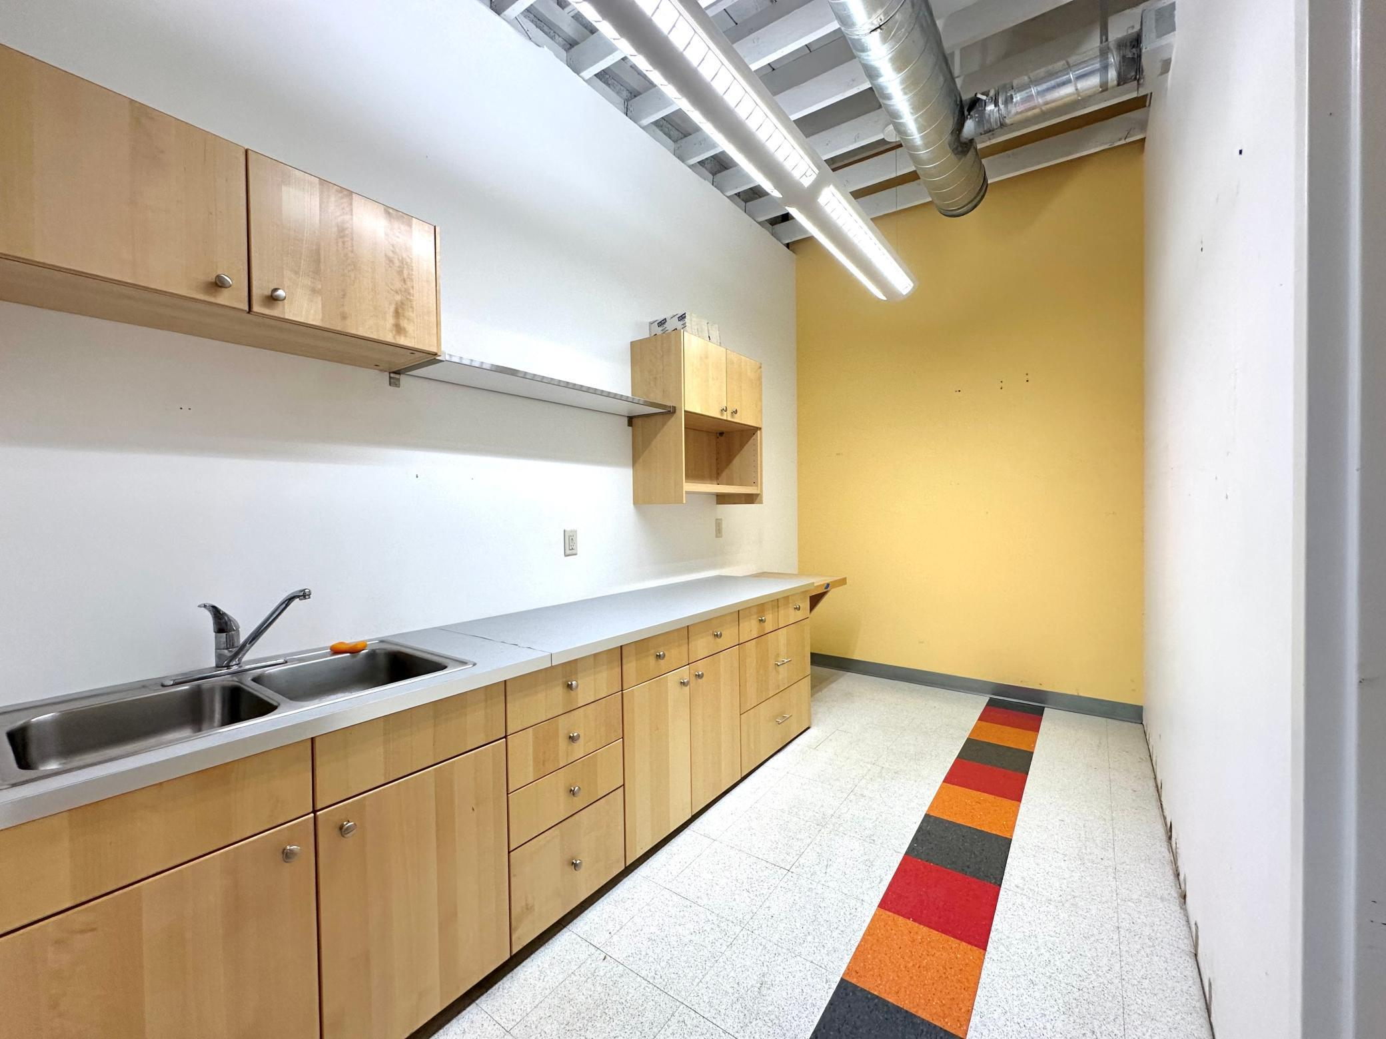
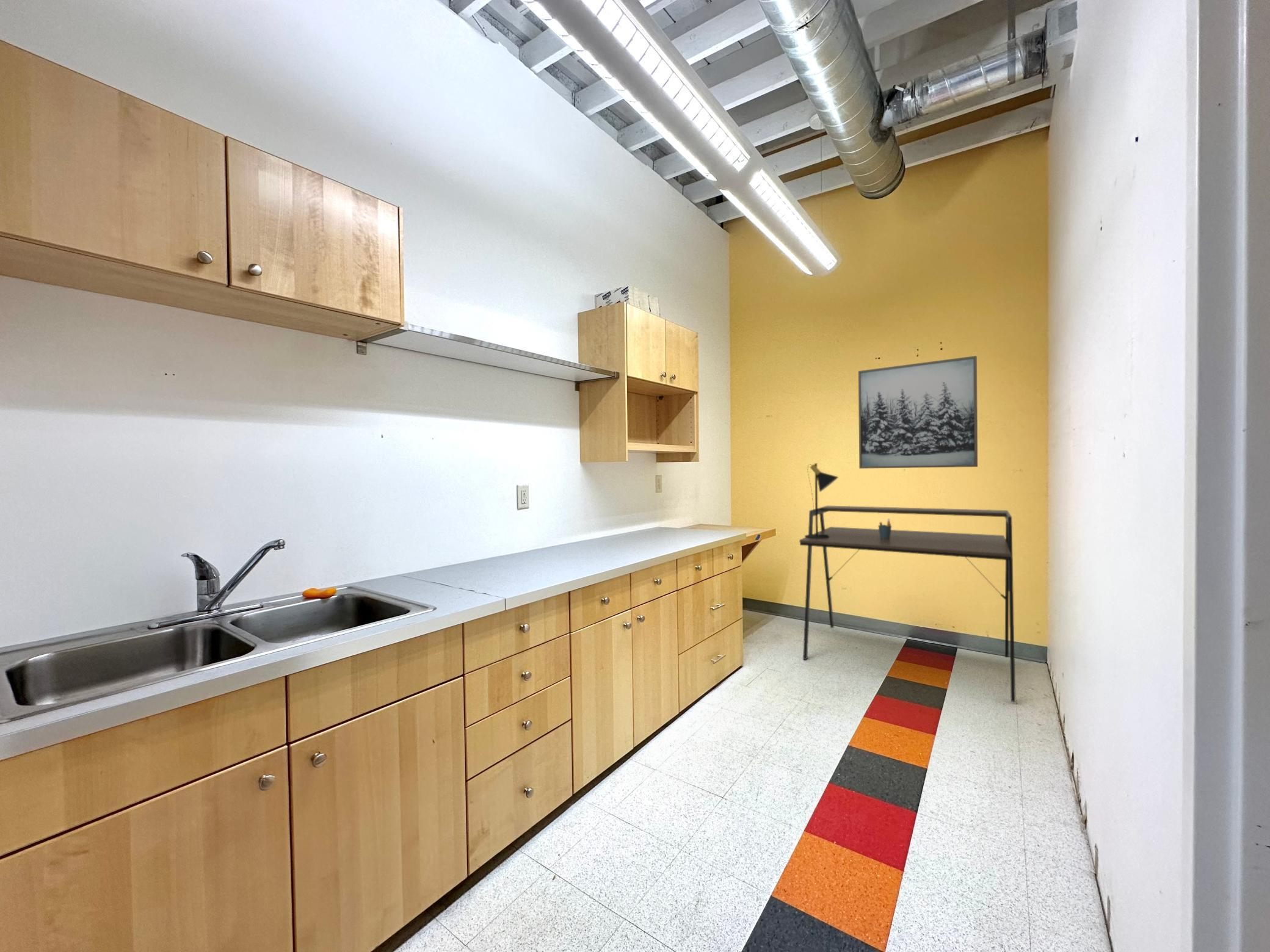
+ table lamp [804,463,839,538]
+ wall art [858,355,978,469]
+ desk [799,505,1016,703]
+ pen holder [877,518,892,539]
